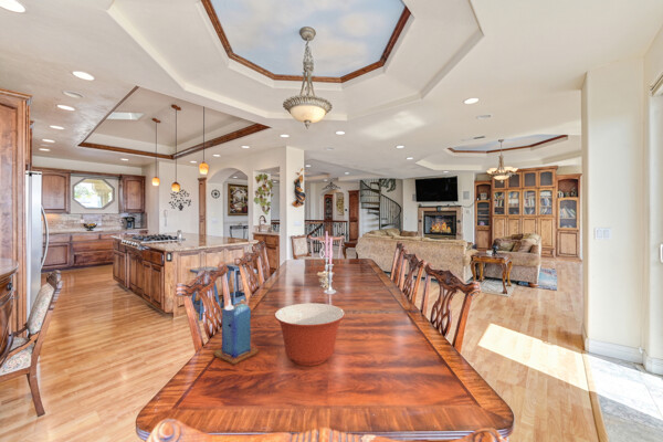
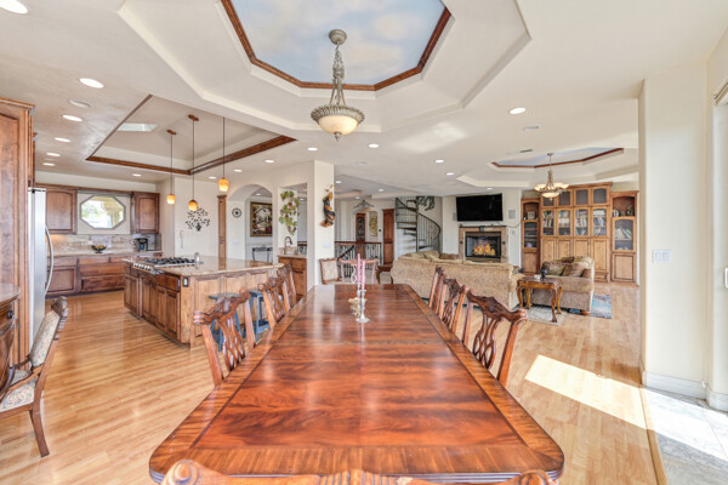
- mixing bowl [274,303,346,367]
- candle [212,298,260,366]
